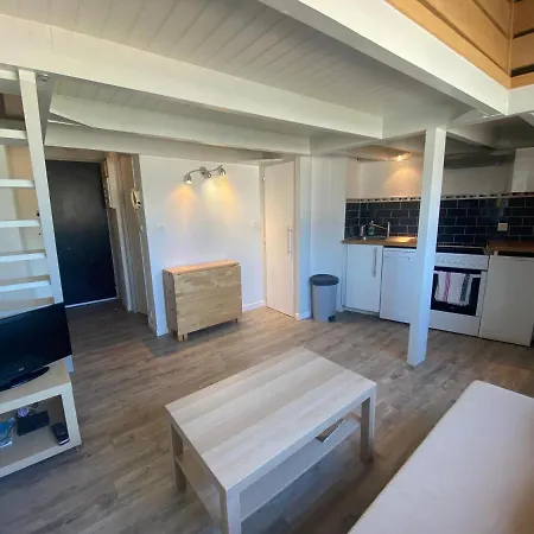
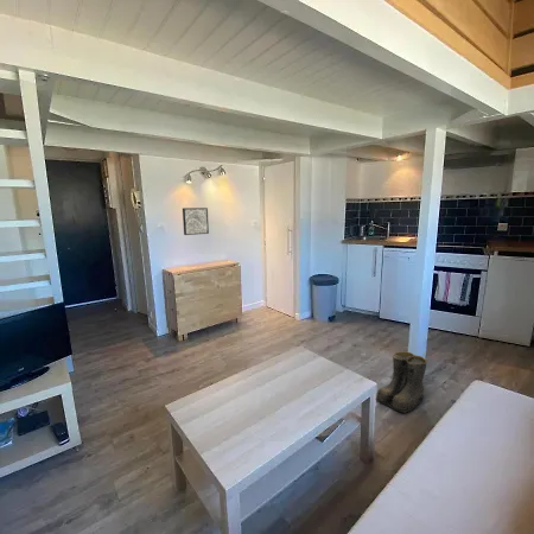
+ boots [375,350,428,414]
+ wall art [182,206,210,236]
